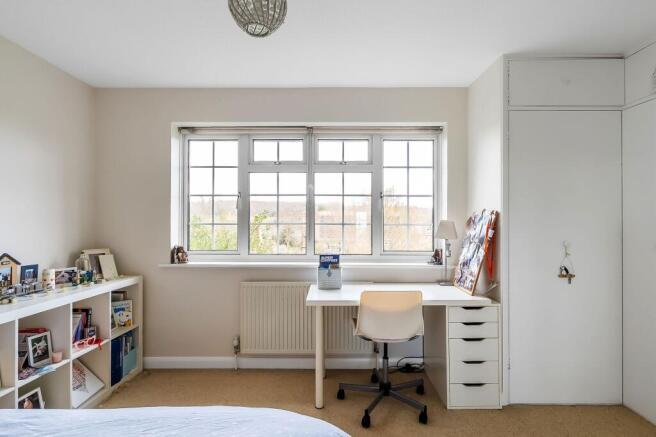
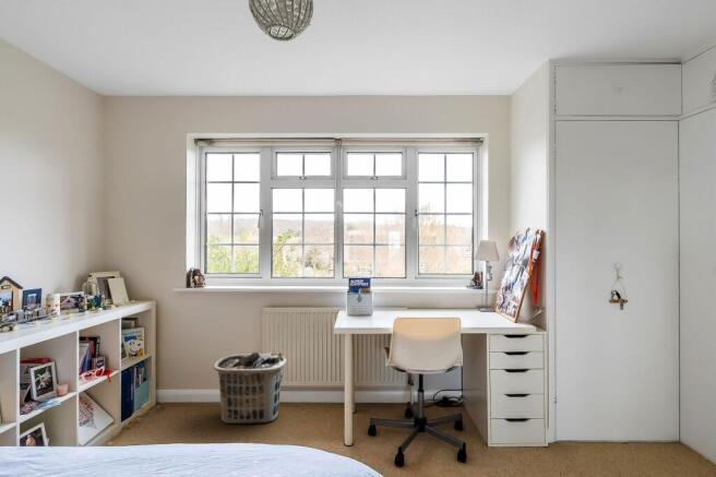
+ clothes hamper [213,351,287,425]
